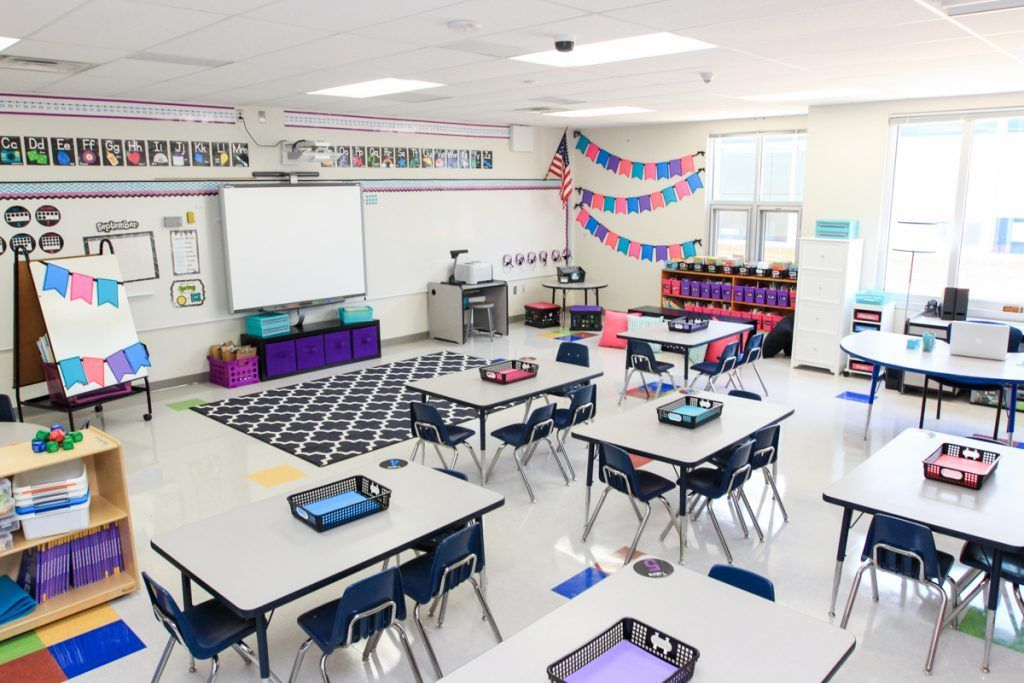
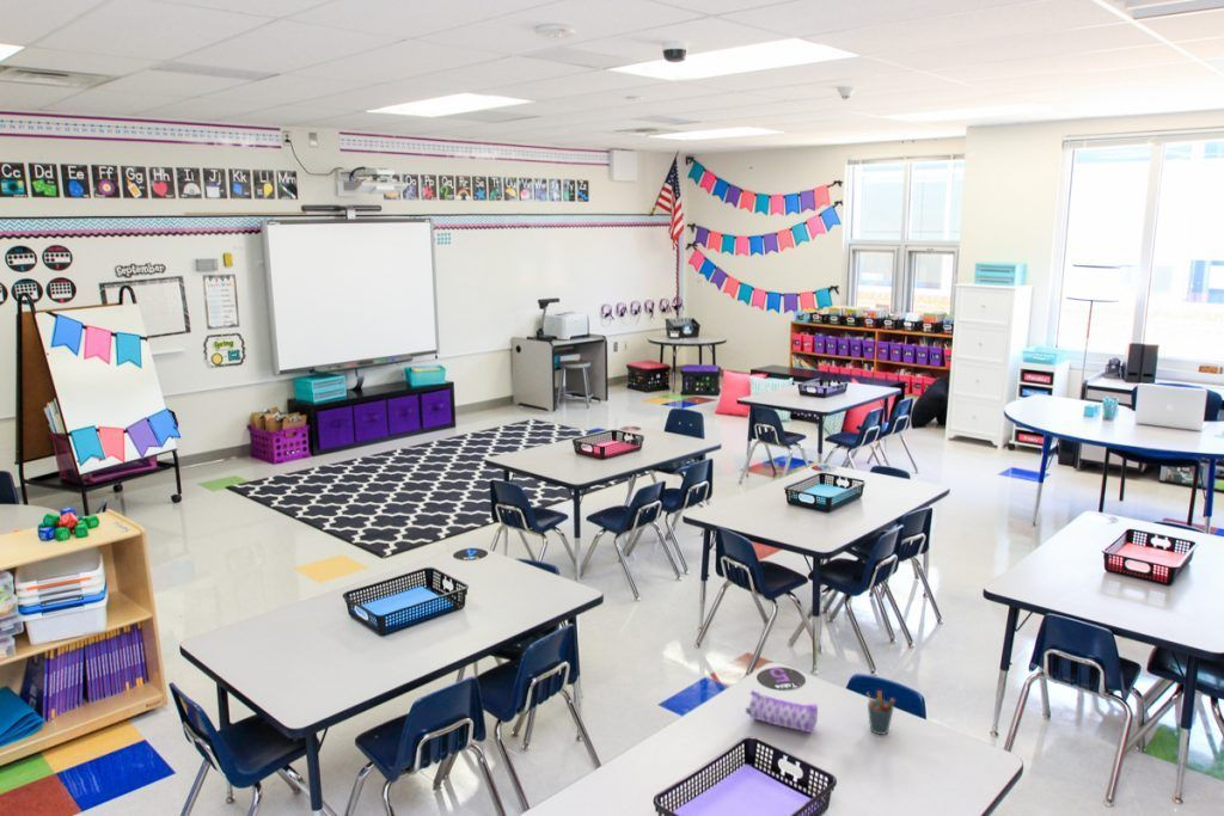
+ pencil case [745,688,819,734]
+ pen holder [867,689,896,736]
